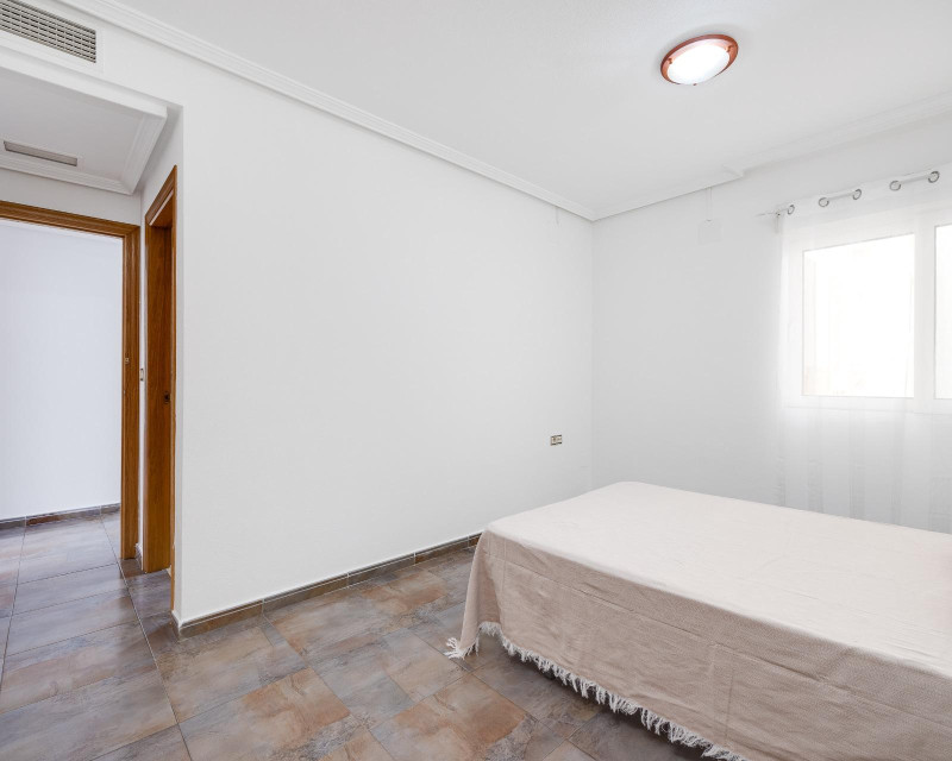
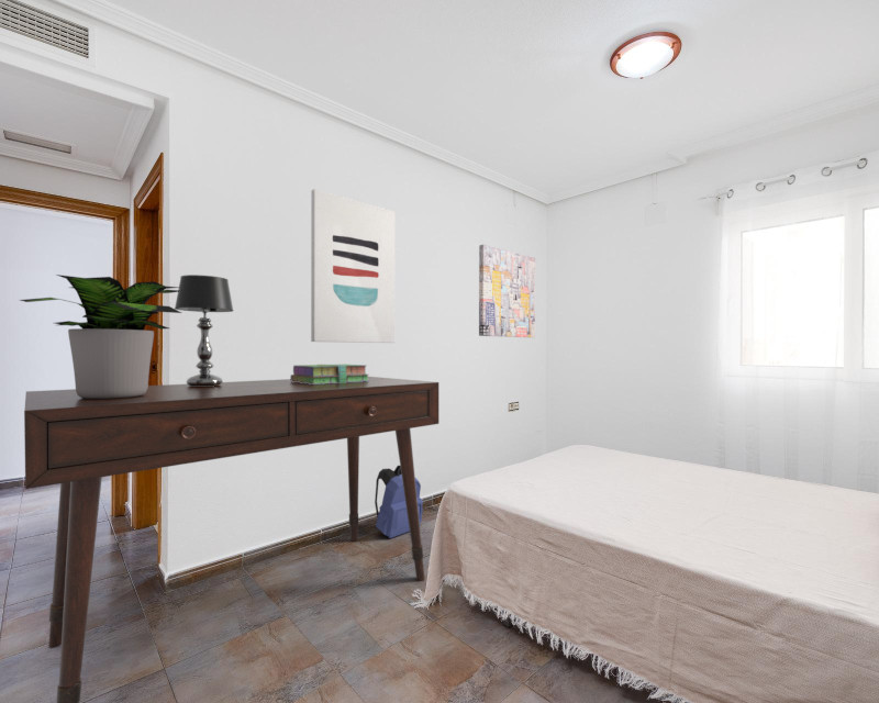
+ wall art [478,244,536,338]
+ stack of books [289,364,369,384]
+ wall art [310,188,396,344]
+ table lamp [174,274,234,387]
+ desk [23,376,439,703]
+ potted plant [19,274,182,399]
+ backpack [374,465,424,539]
